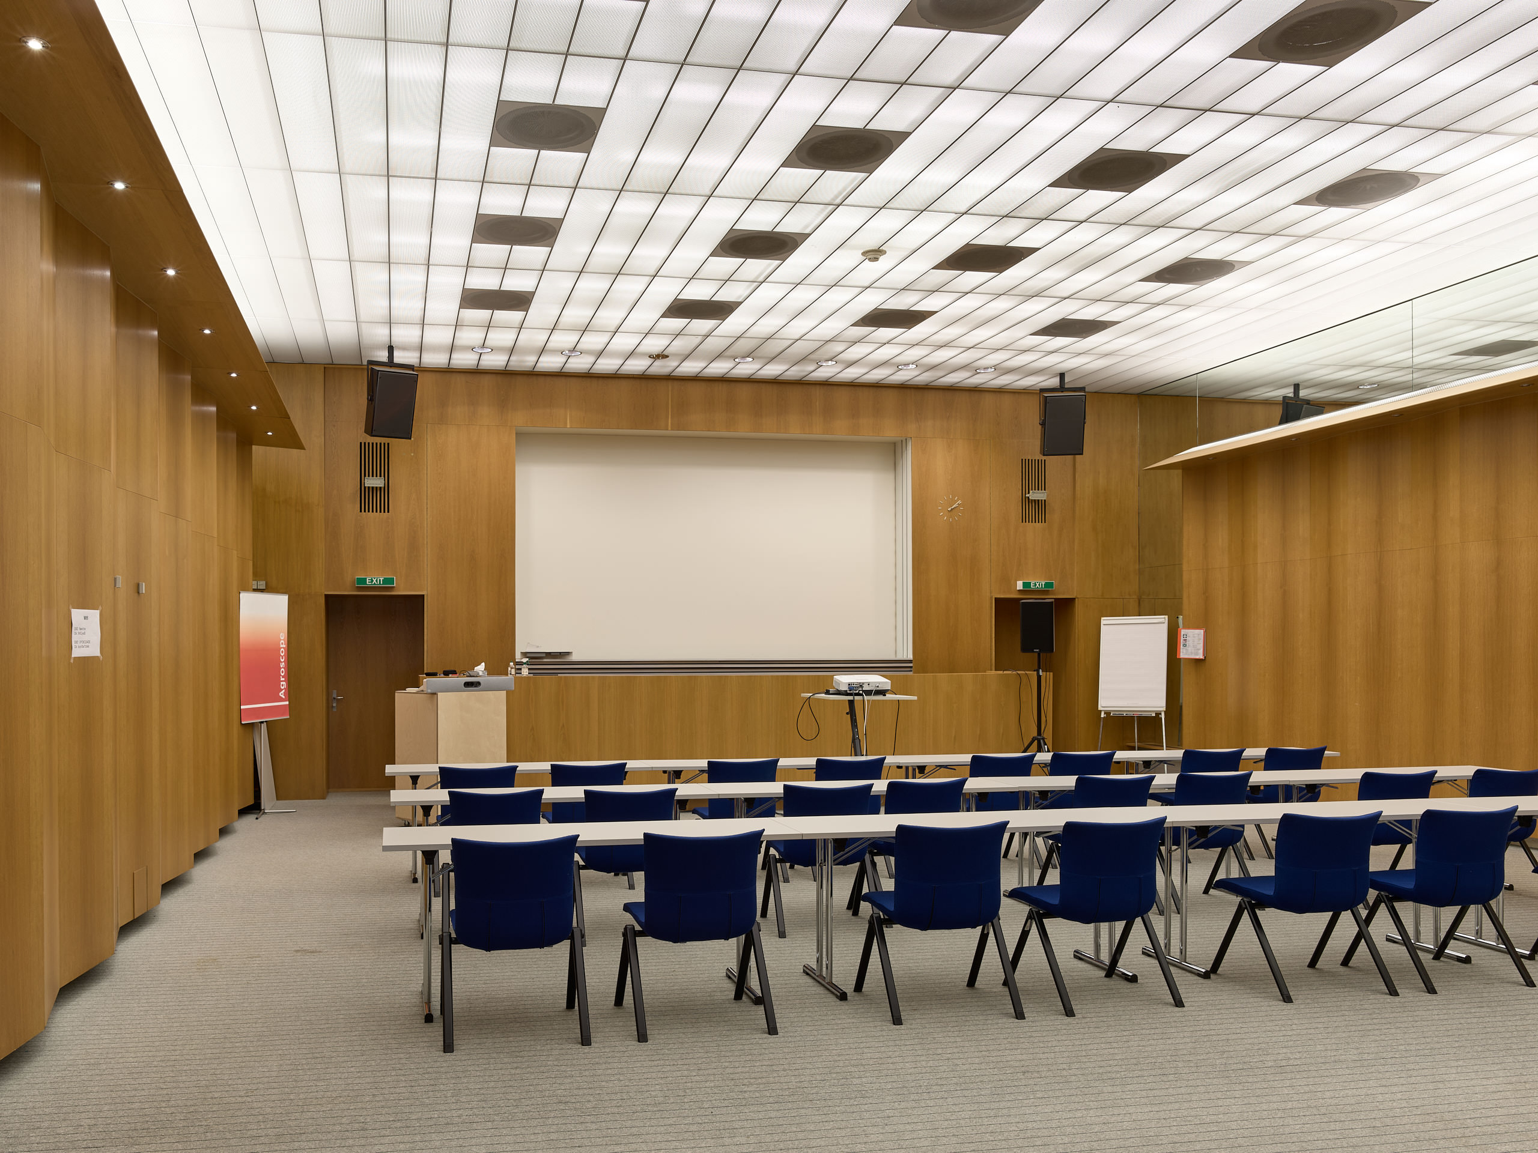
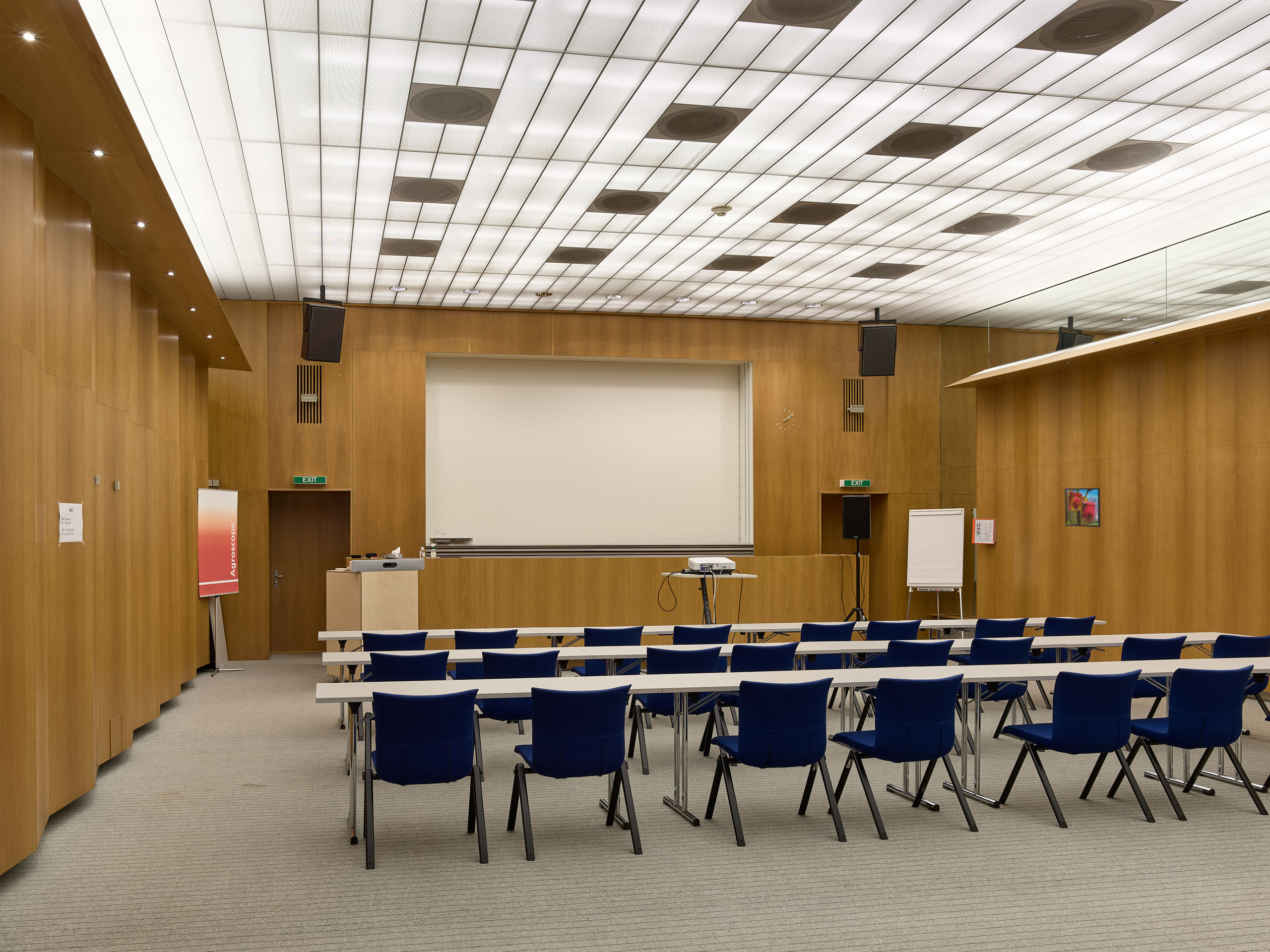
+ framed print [1065,487,1101,528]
